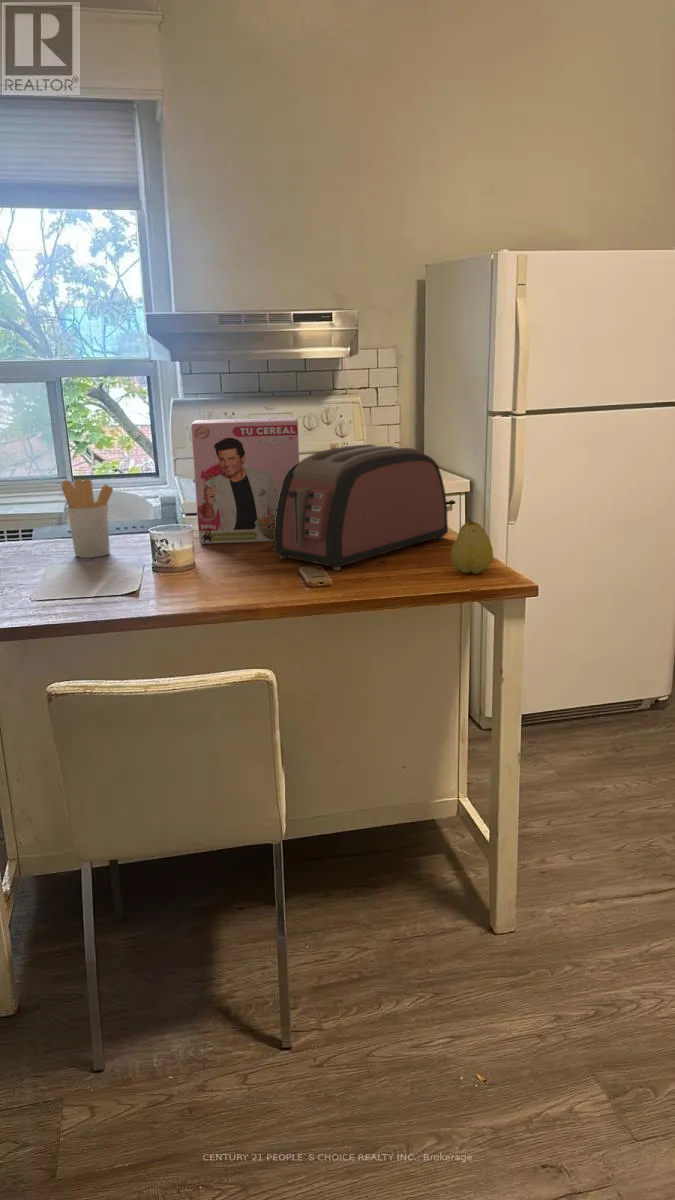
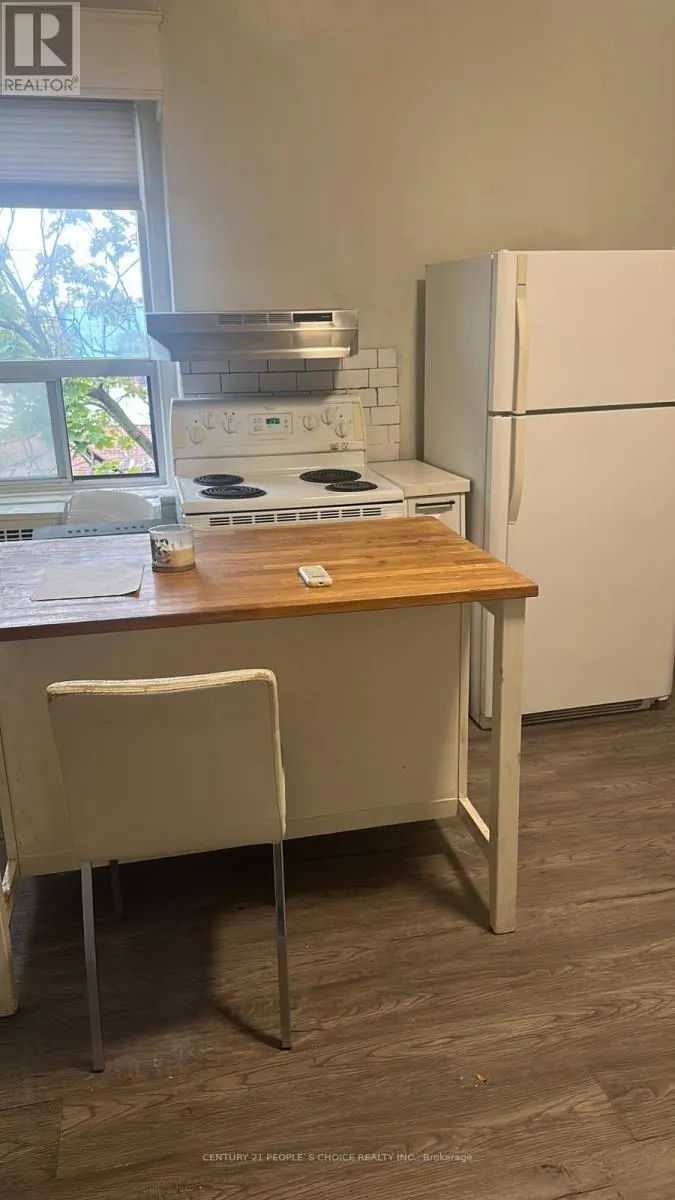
- utensil holder [60,478,114,559]
- toaster [273,443,449,571]
- fruit [450,518,494,575]
- cereal box [190,416,300,545]
